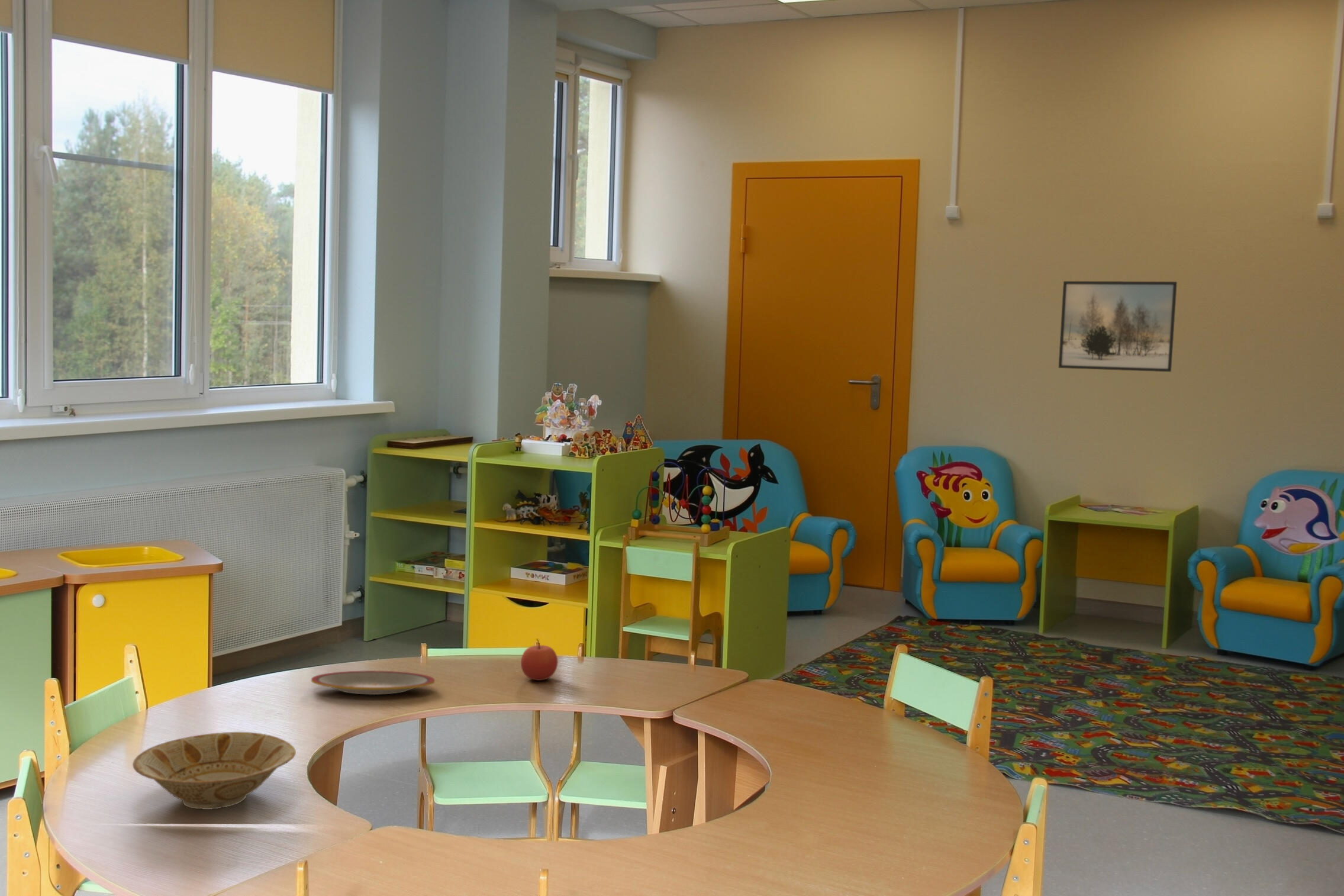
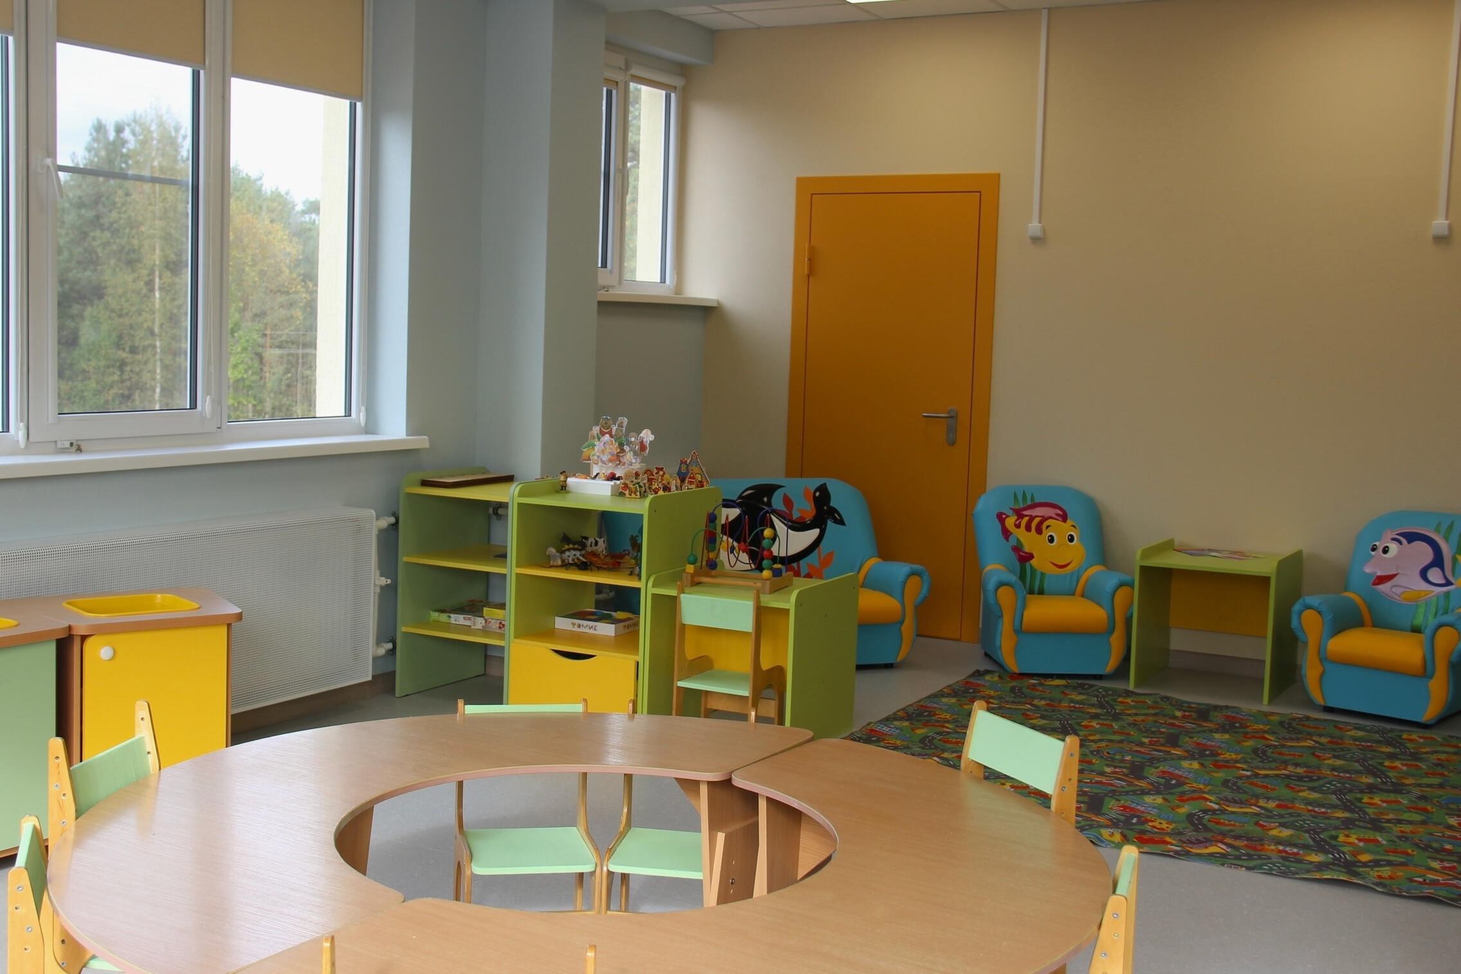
- apple [520,638,559,681]
- bowl [132,731,296,810]
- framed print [1058,281,1178,372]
- plate [311,670,436,695]
